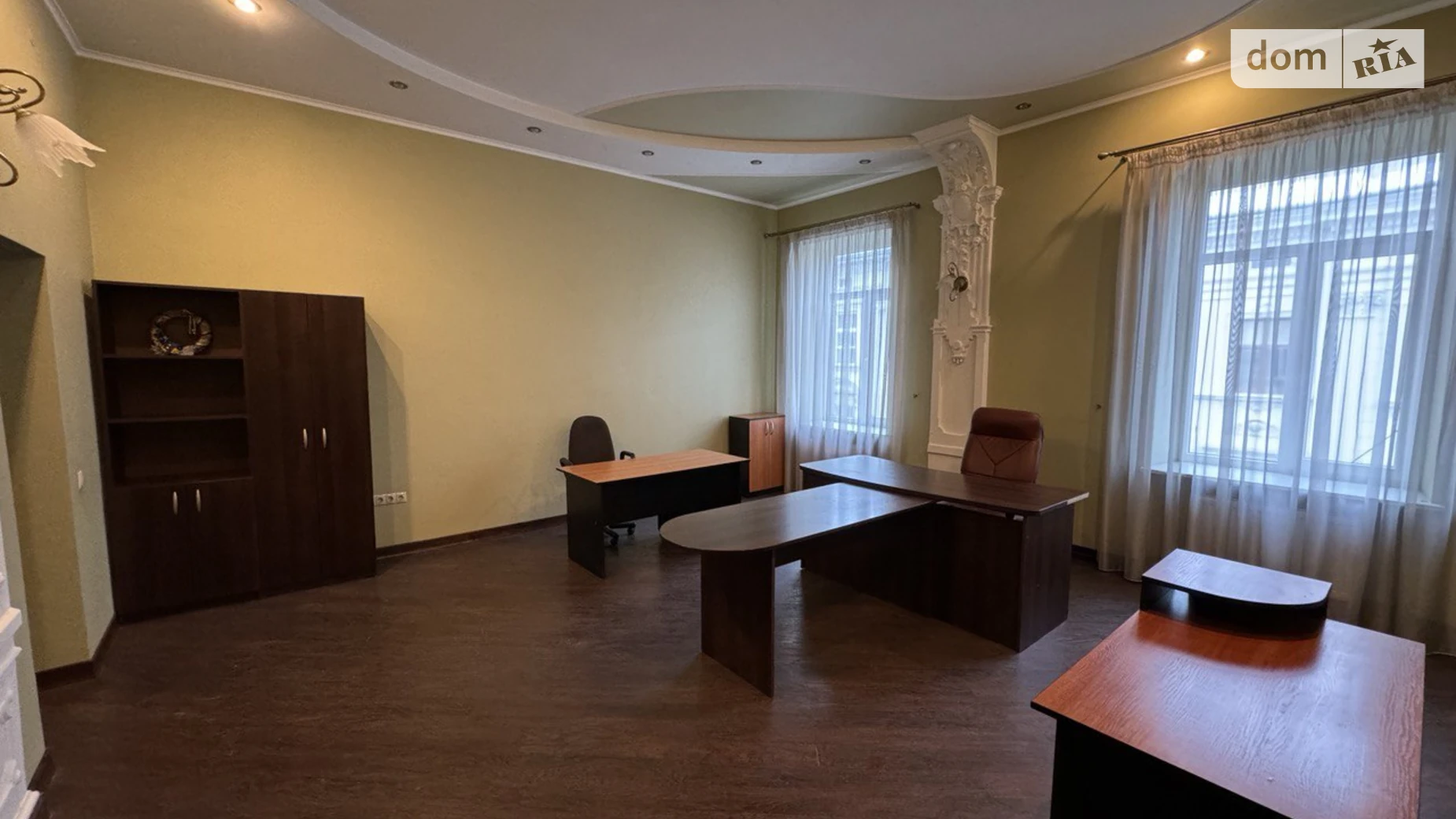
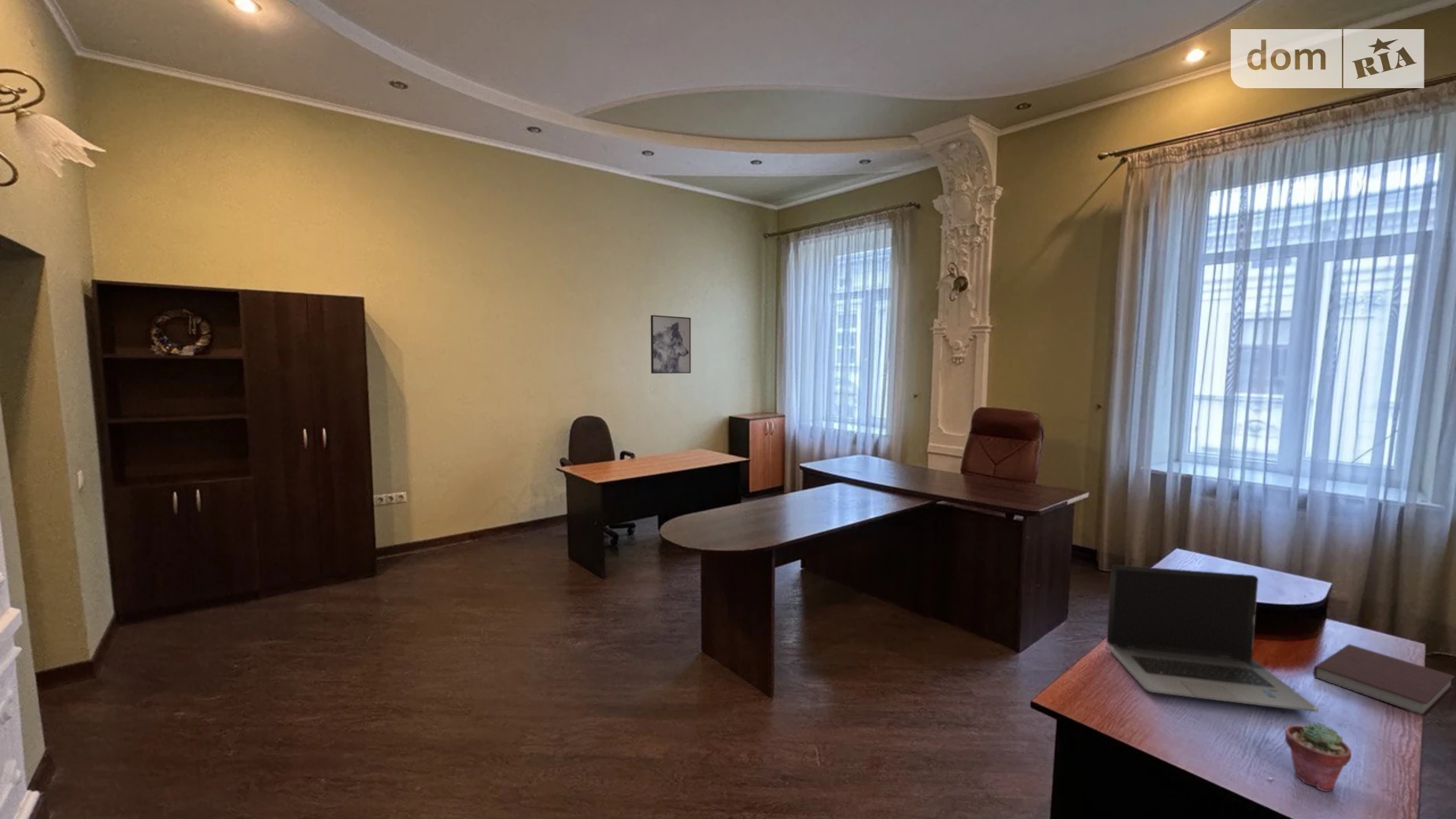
+ laptop computer [1106,564,1319,713]
+ notebook [1313,643,1456,717]
+ potted succulent [1284,721,1352,792]
+ wall art [650,314,692,374]
